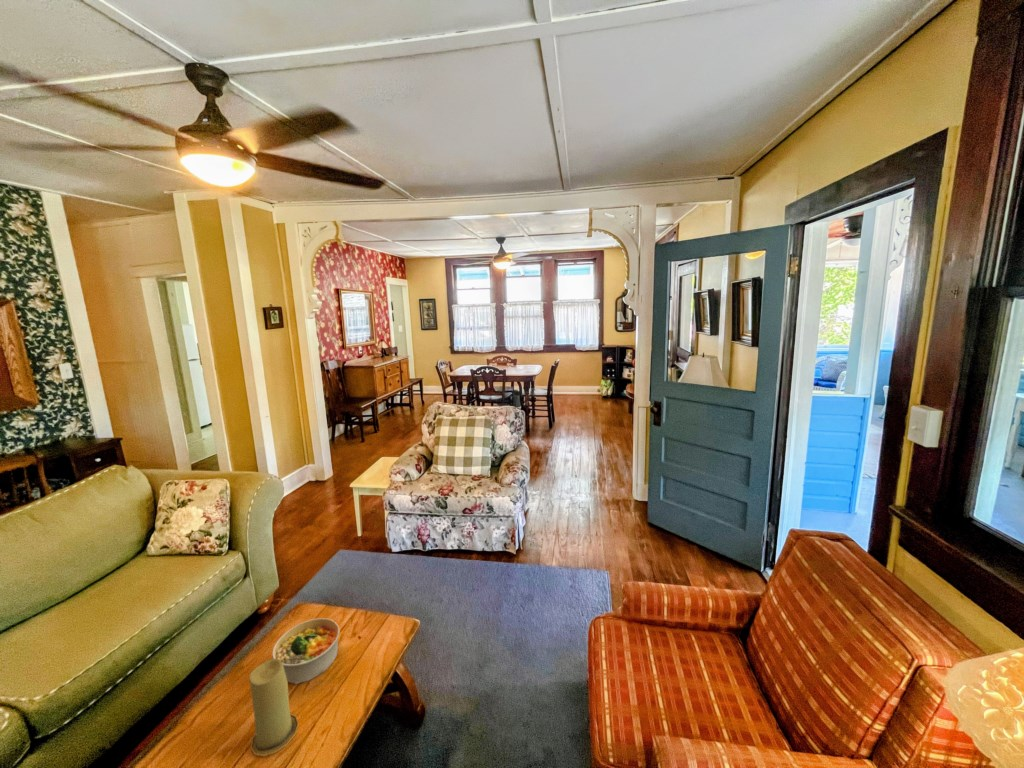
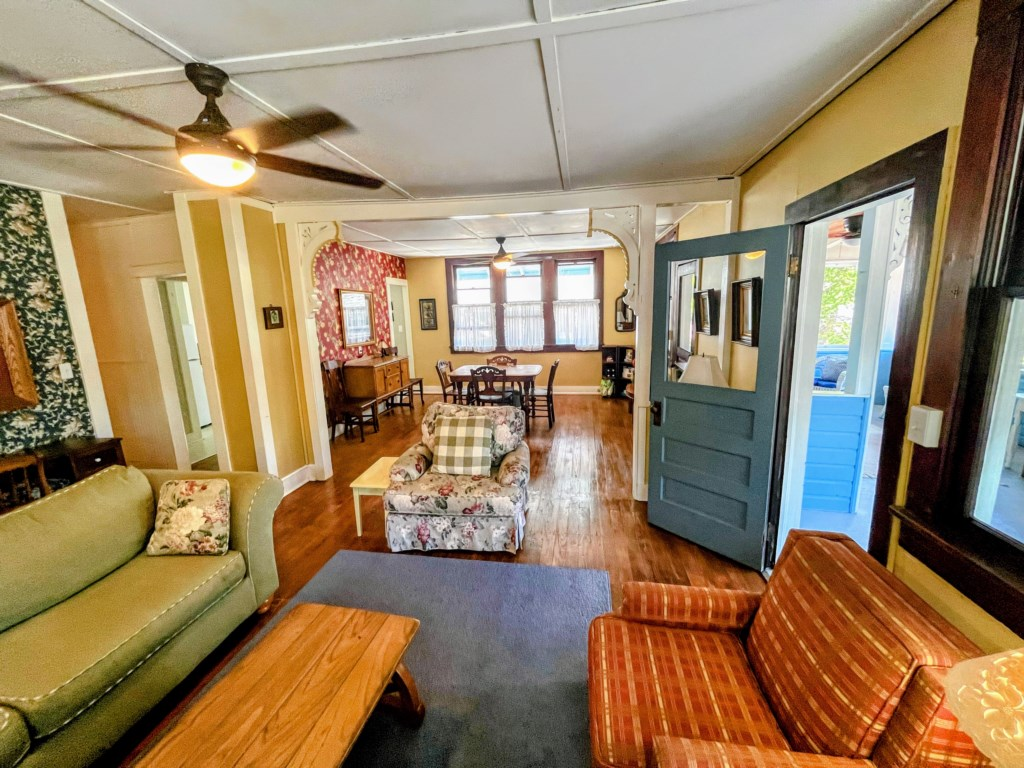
- bowl [271,617,340,685]
- candle [248,658,300,757]
